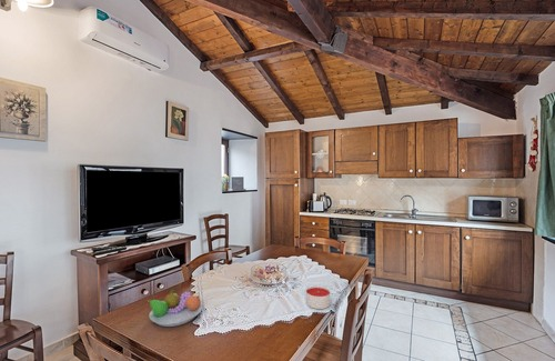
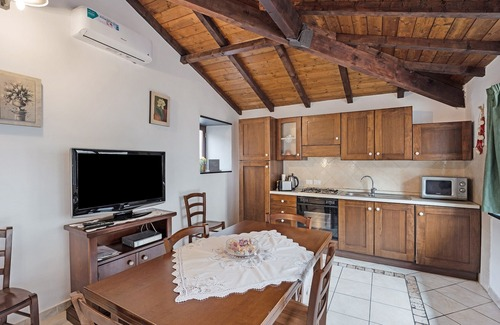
- fruit bowl [147,289,203,328]
- candle [305,285,331,310]
